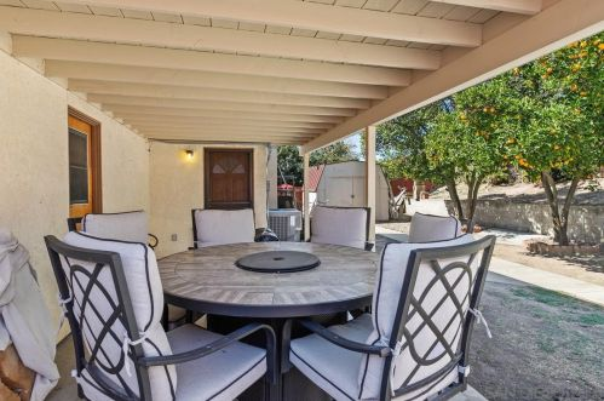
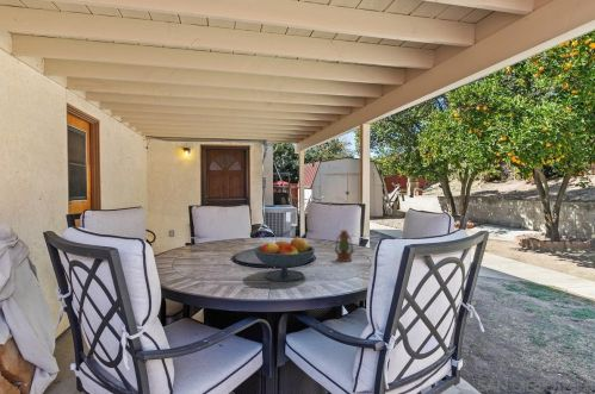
+ fruit bowl [253,237,316,282]
+ lantern [334,223,355,263]
